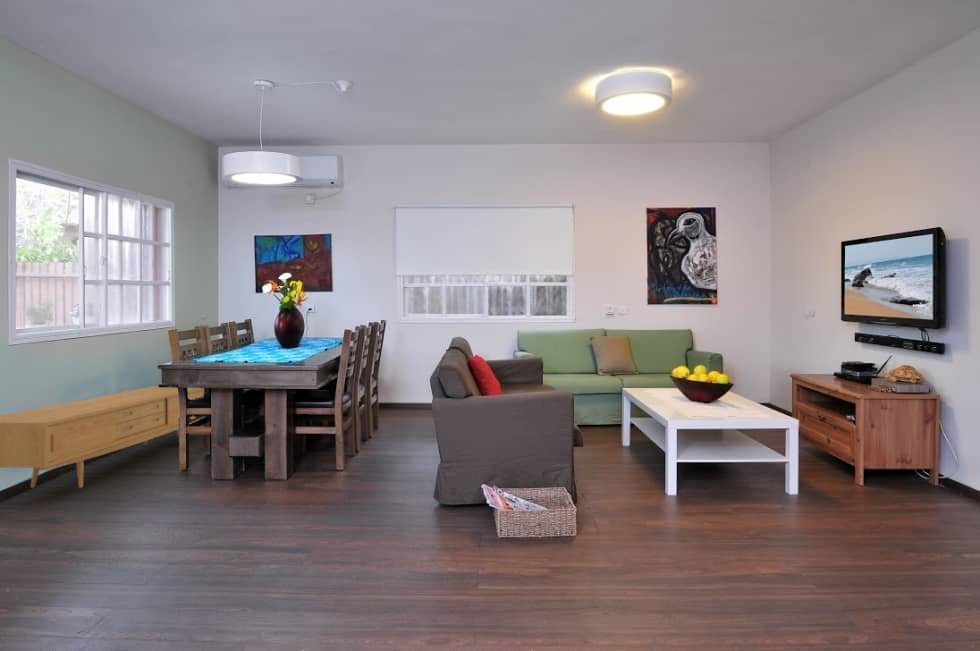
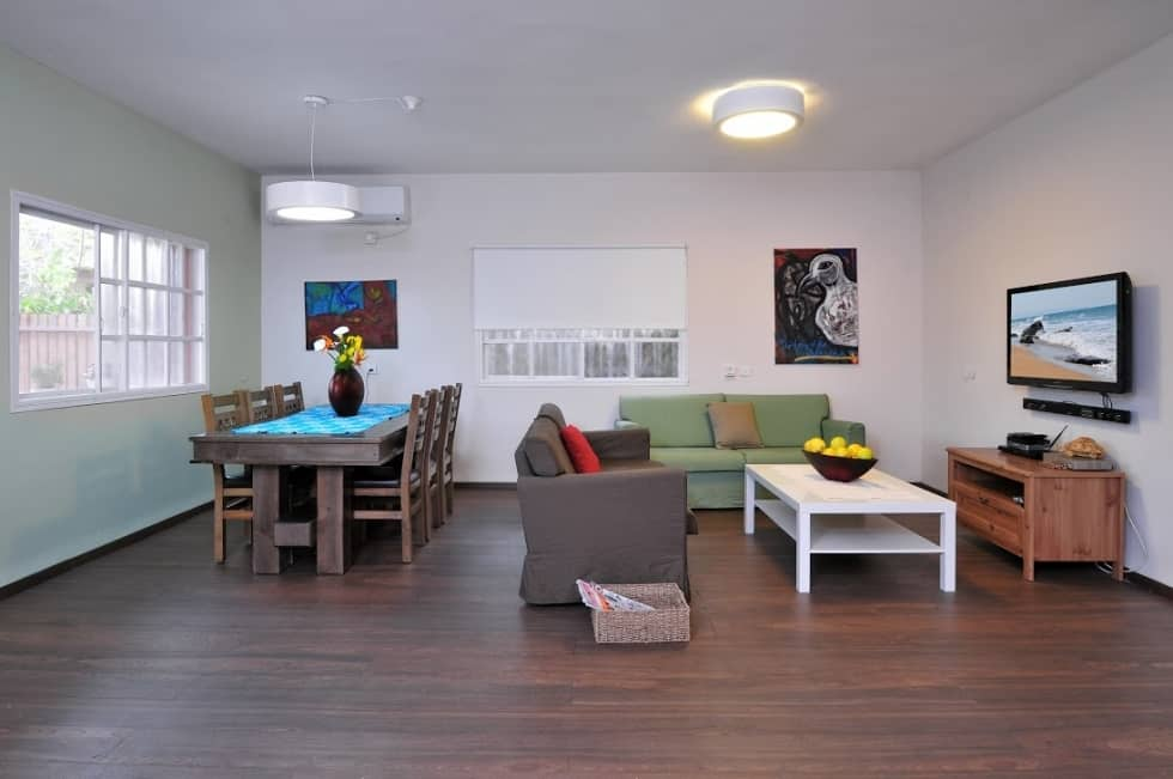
- sideboard [0,384,205,489]
